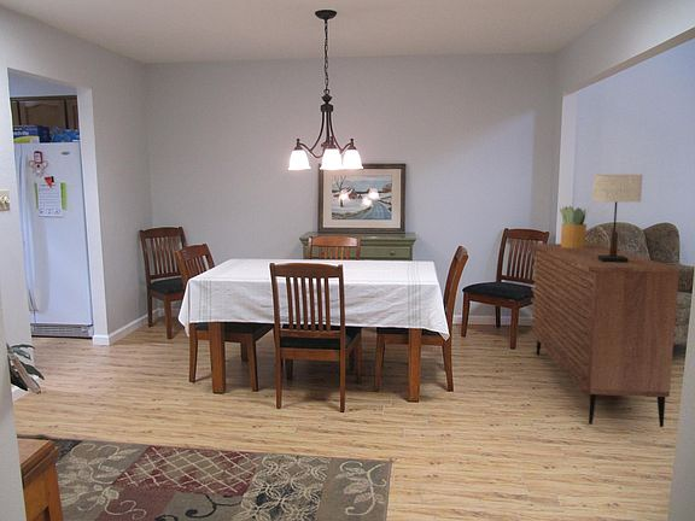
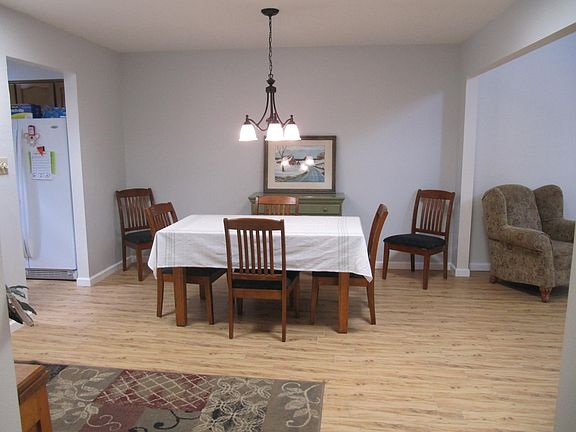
- potted plant [559,205,590,248]
- sideboard [528,242,681,428]
- table lamp [591,174,644,263]
